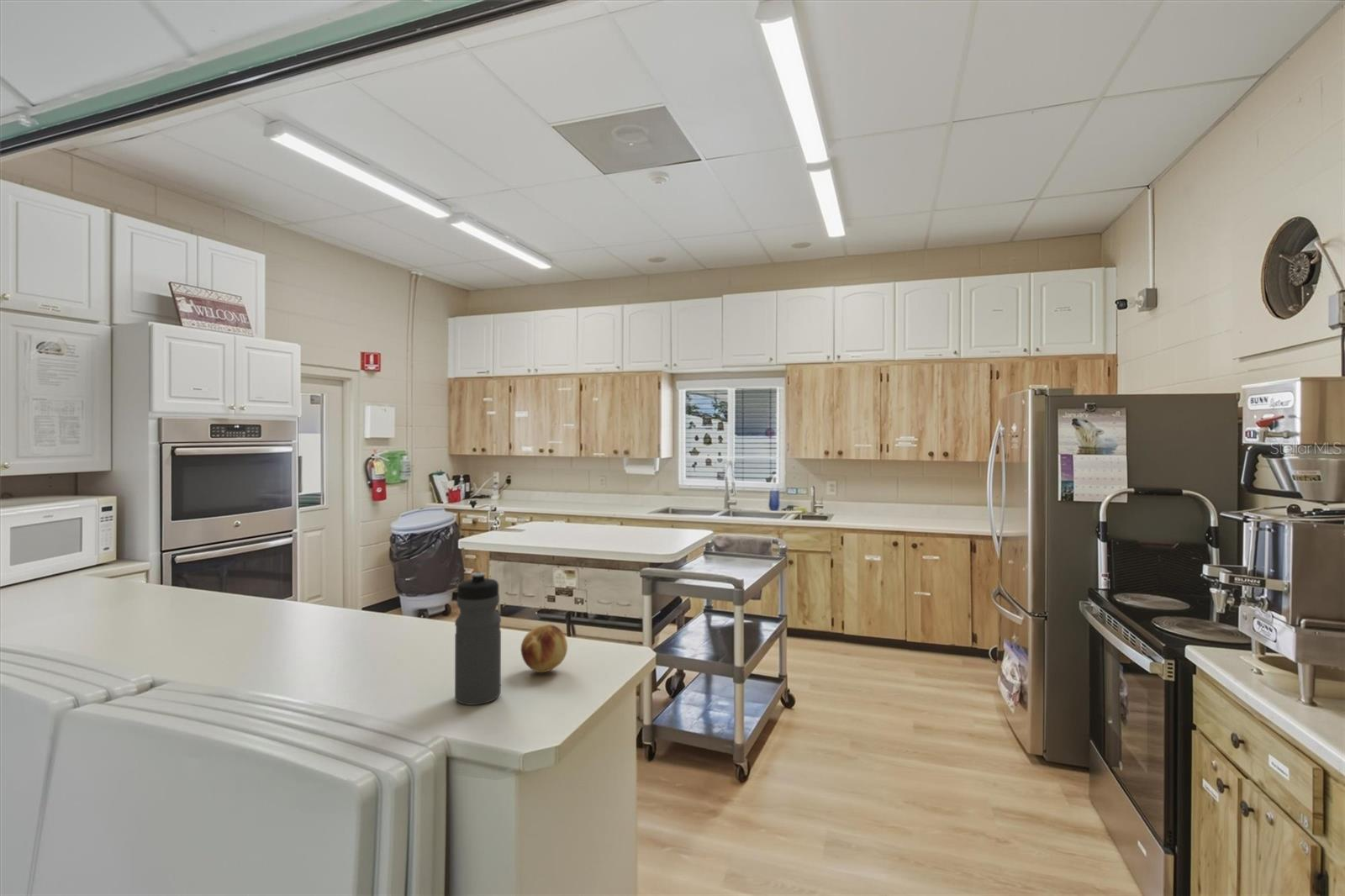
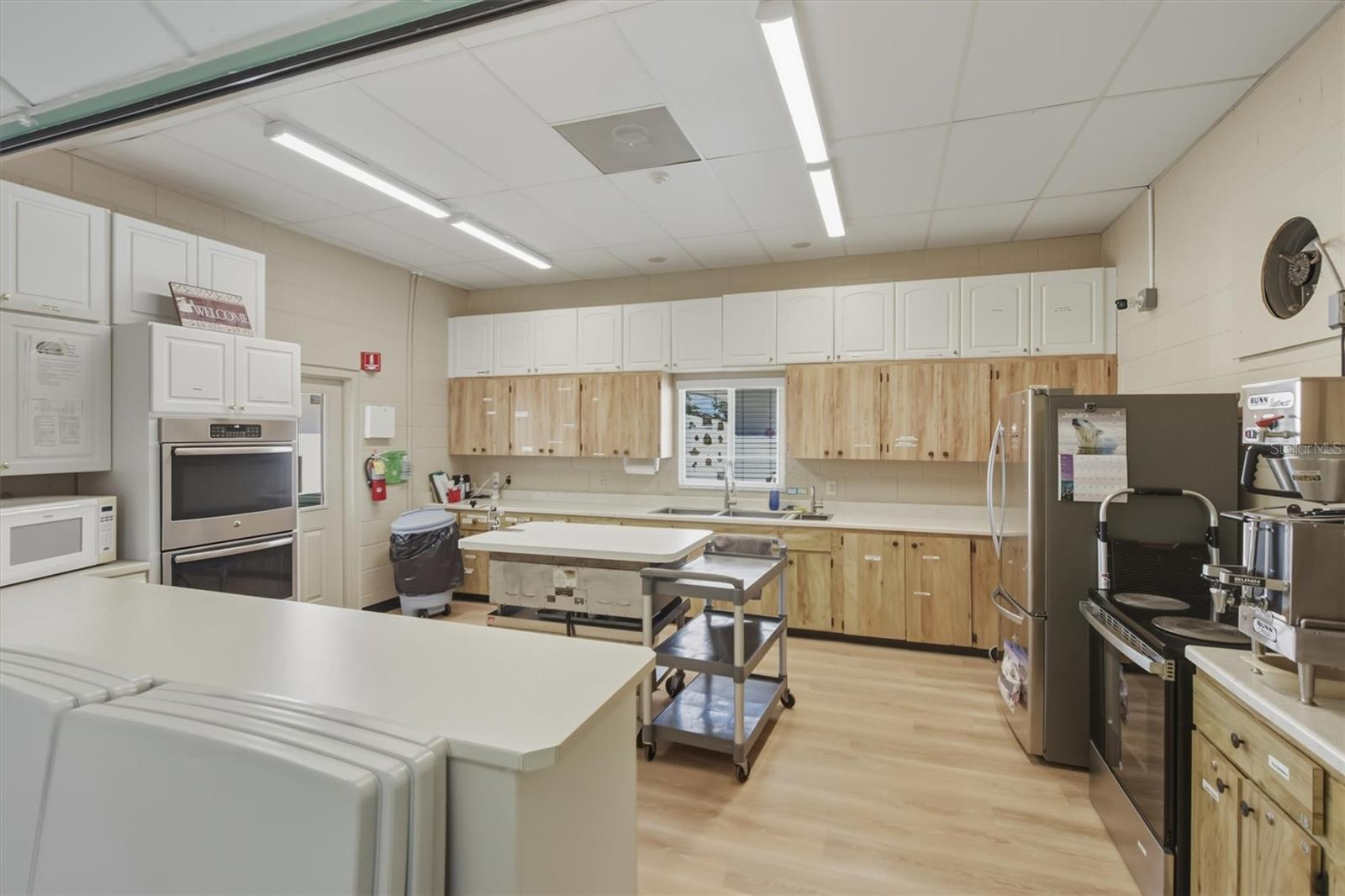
- water bottle [454,572,502,706]
- fruit [520,625,568,673]
